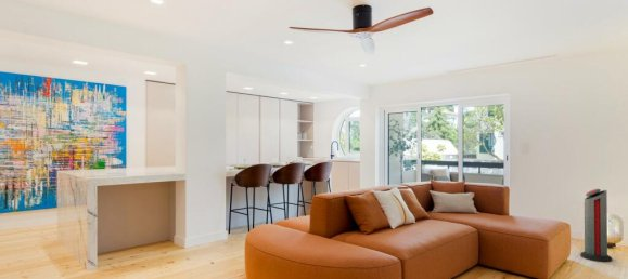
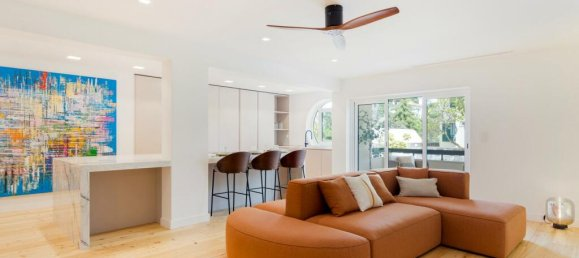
- air purifier [579,188,613,263]
